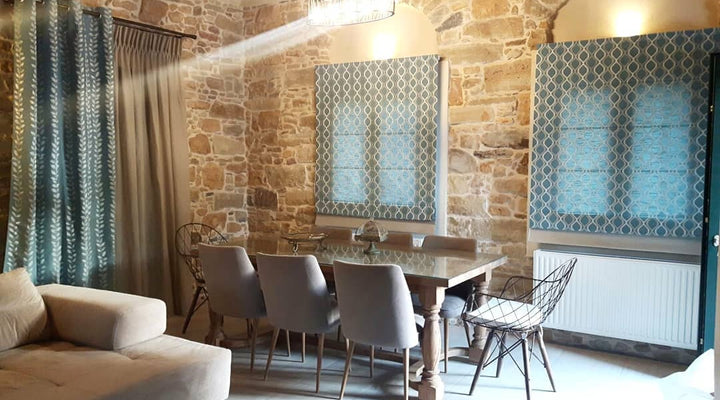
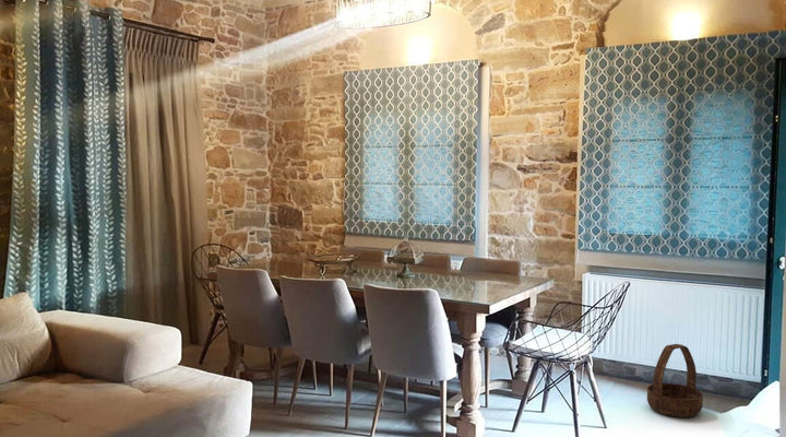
+ basket [646,343,704,418]
